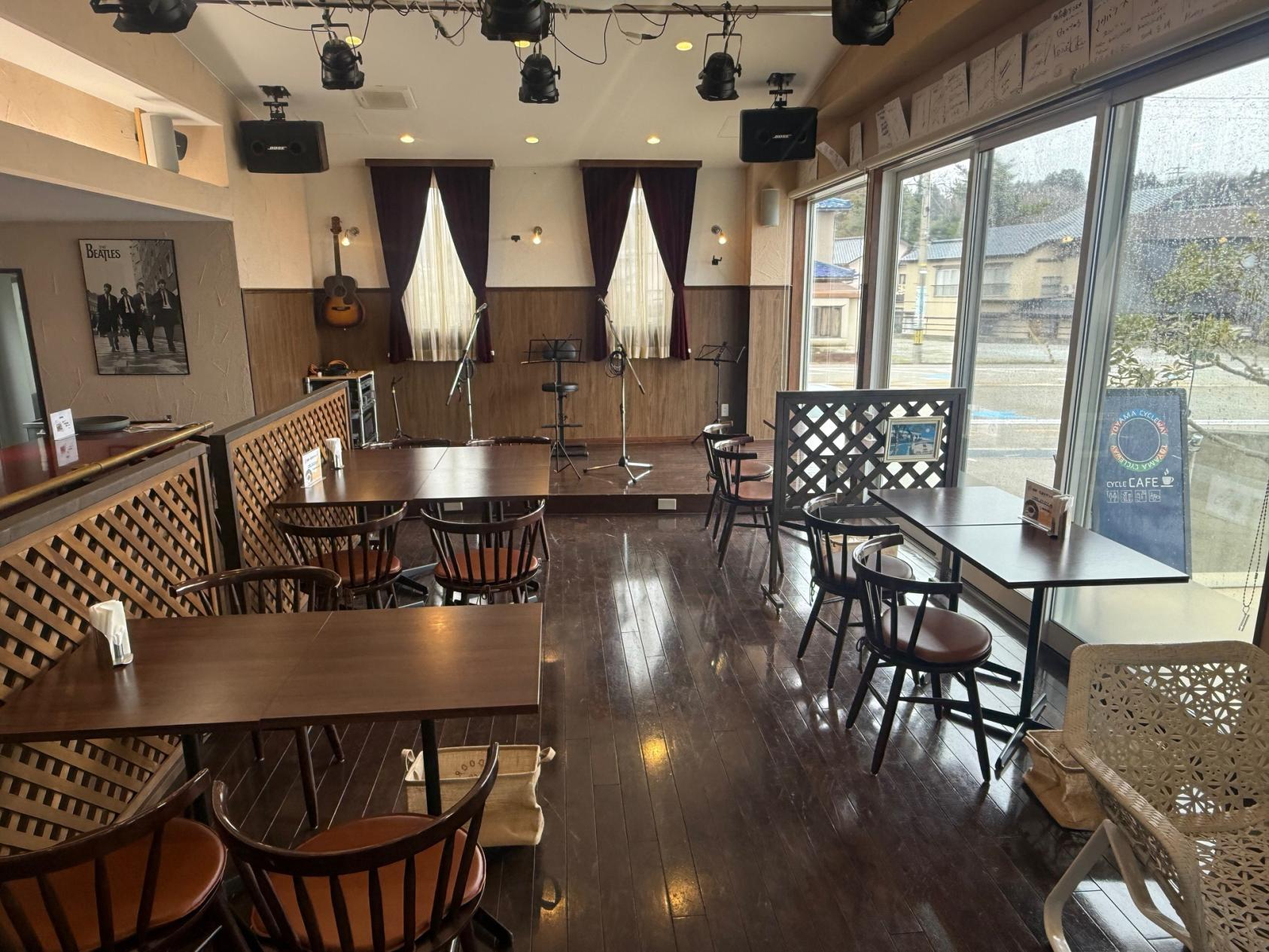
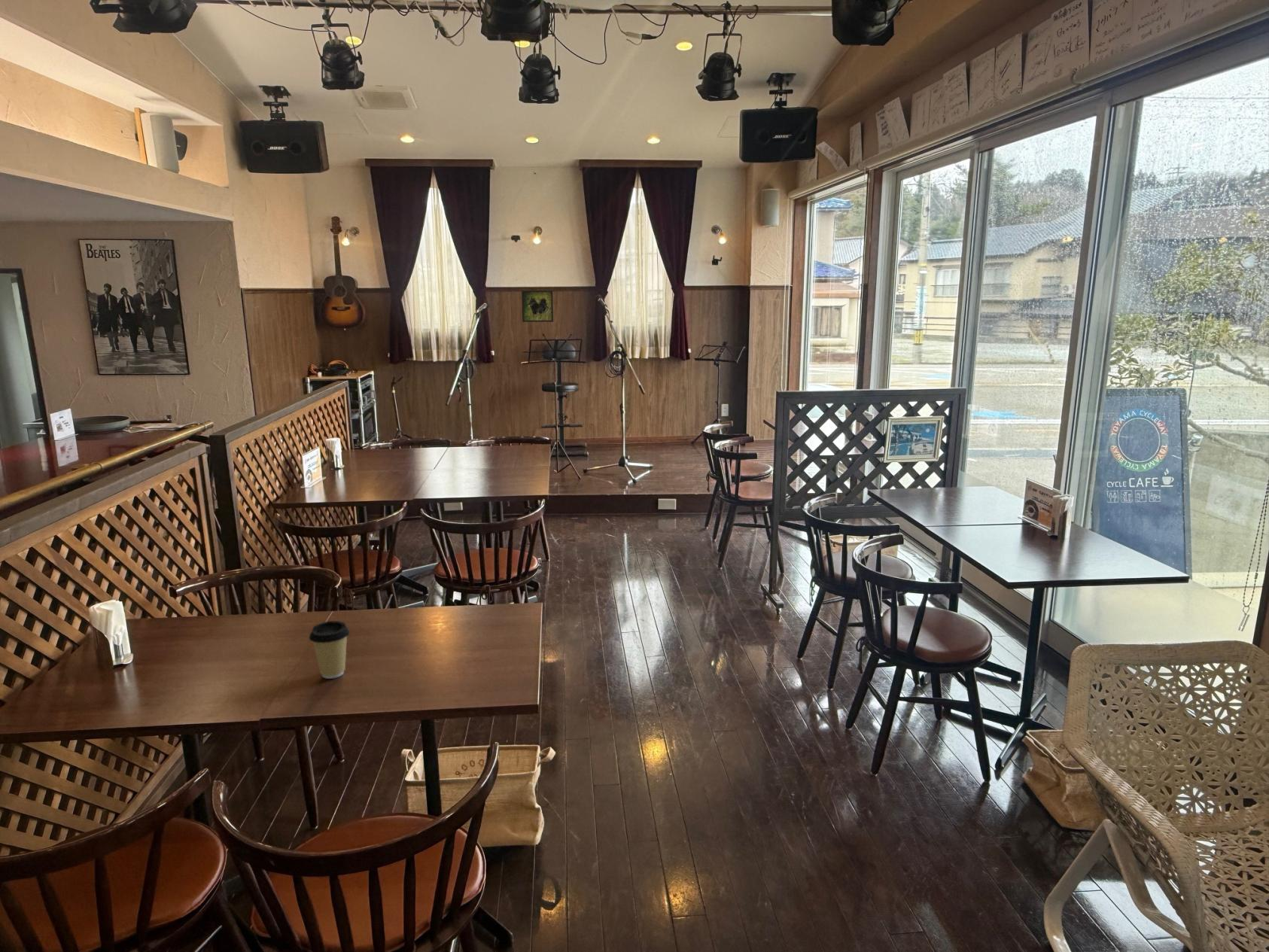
+ coffee cup [308,620,351,680]
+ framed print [521,290,554,323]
